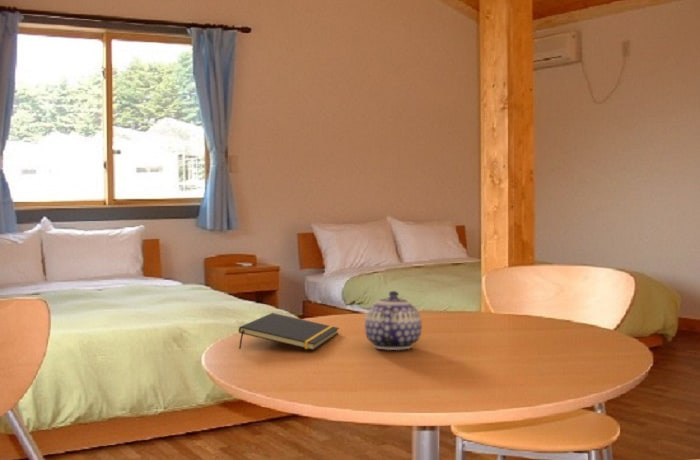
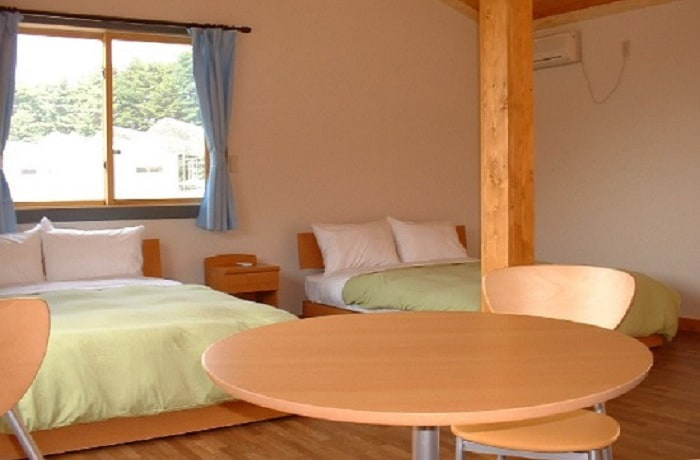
- teapot [364,290,423,351]
- notepad [238,312,340,351]
